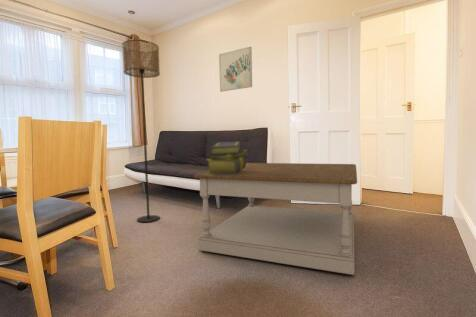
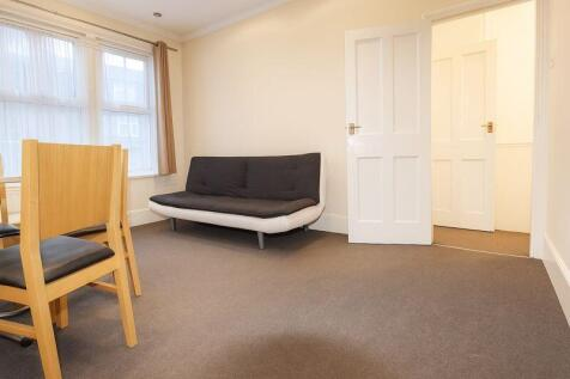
- coffee table [193,162,358,276]
- wall art [218,46,253,93]
- floor lamp [121,39,161,223]
- stack of books [206,141,248,175]
